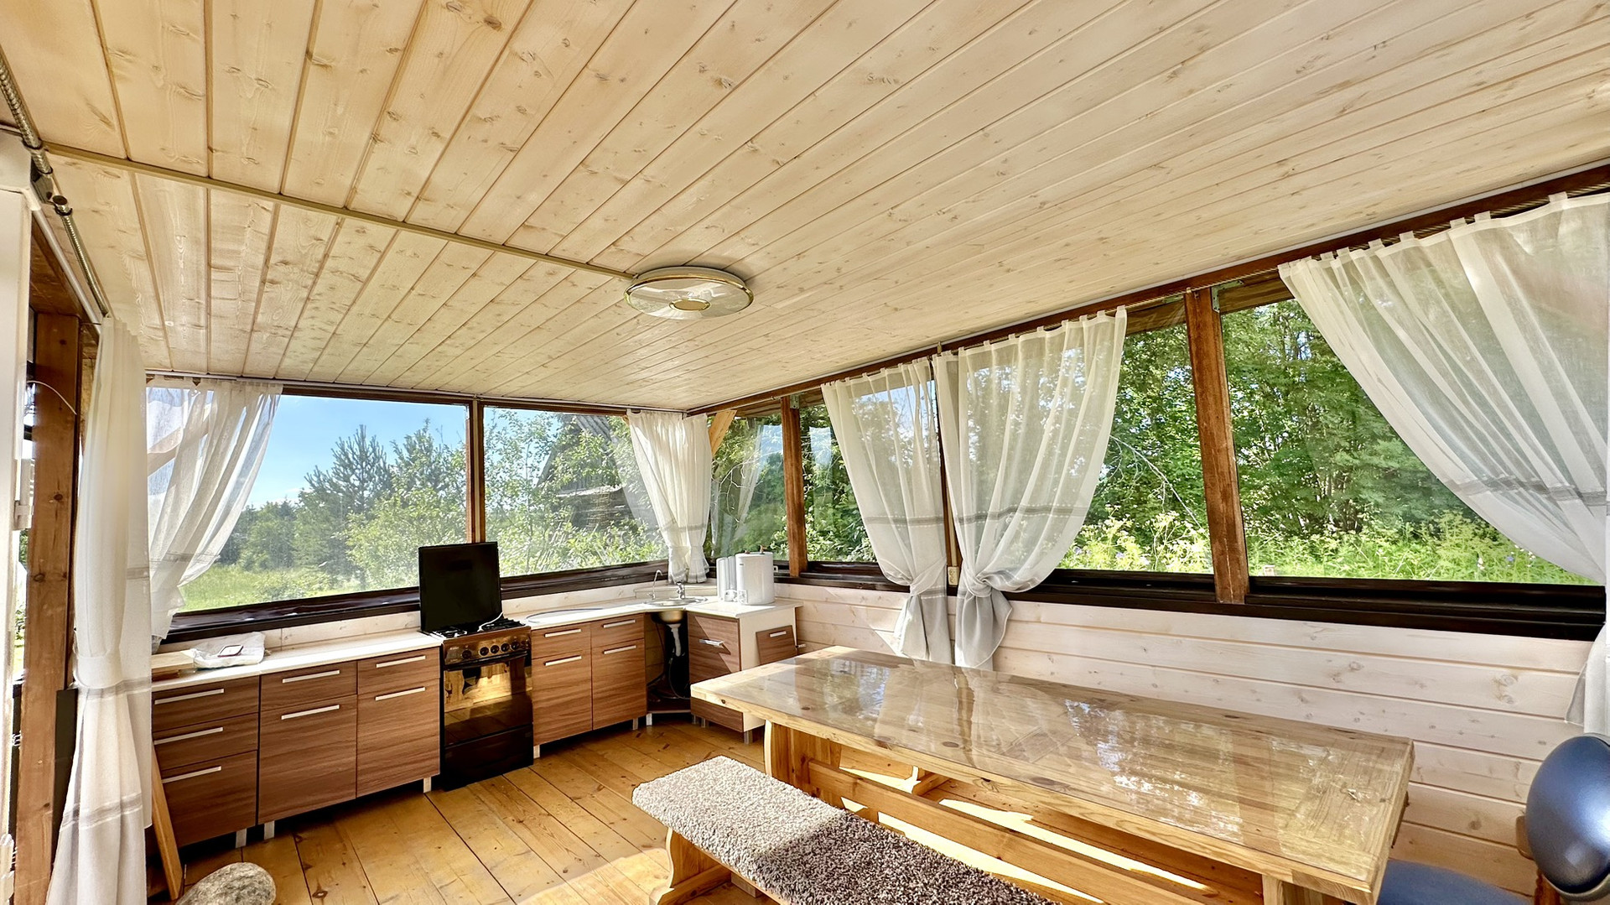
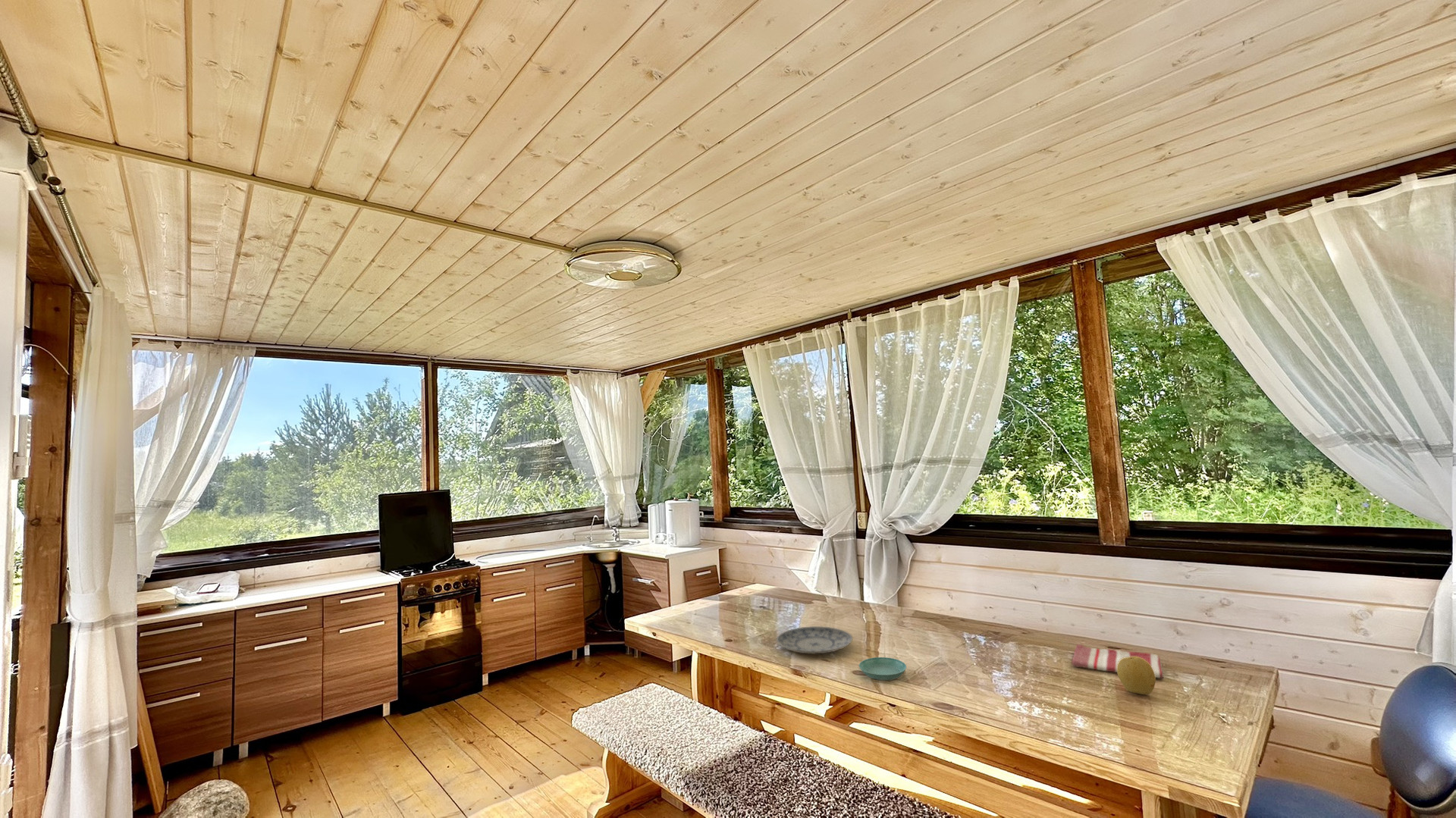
+ dish towel [1072,644,1164,679]
+ plate [776,625,854,654]
+ fruit [1116,657,1156,695]
+ saucer [858,657,907,681]
